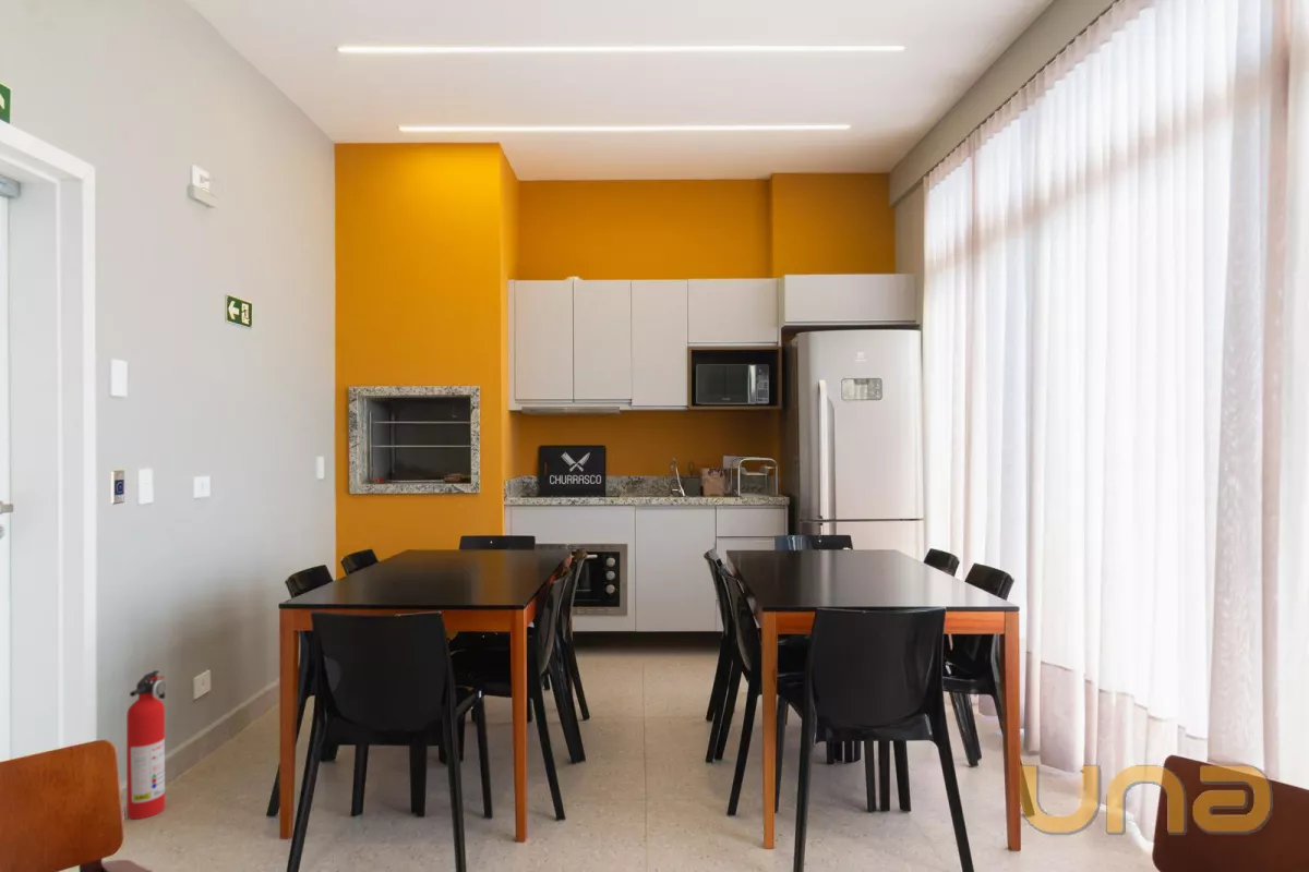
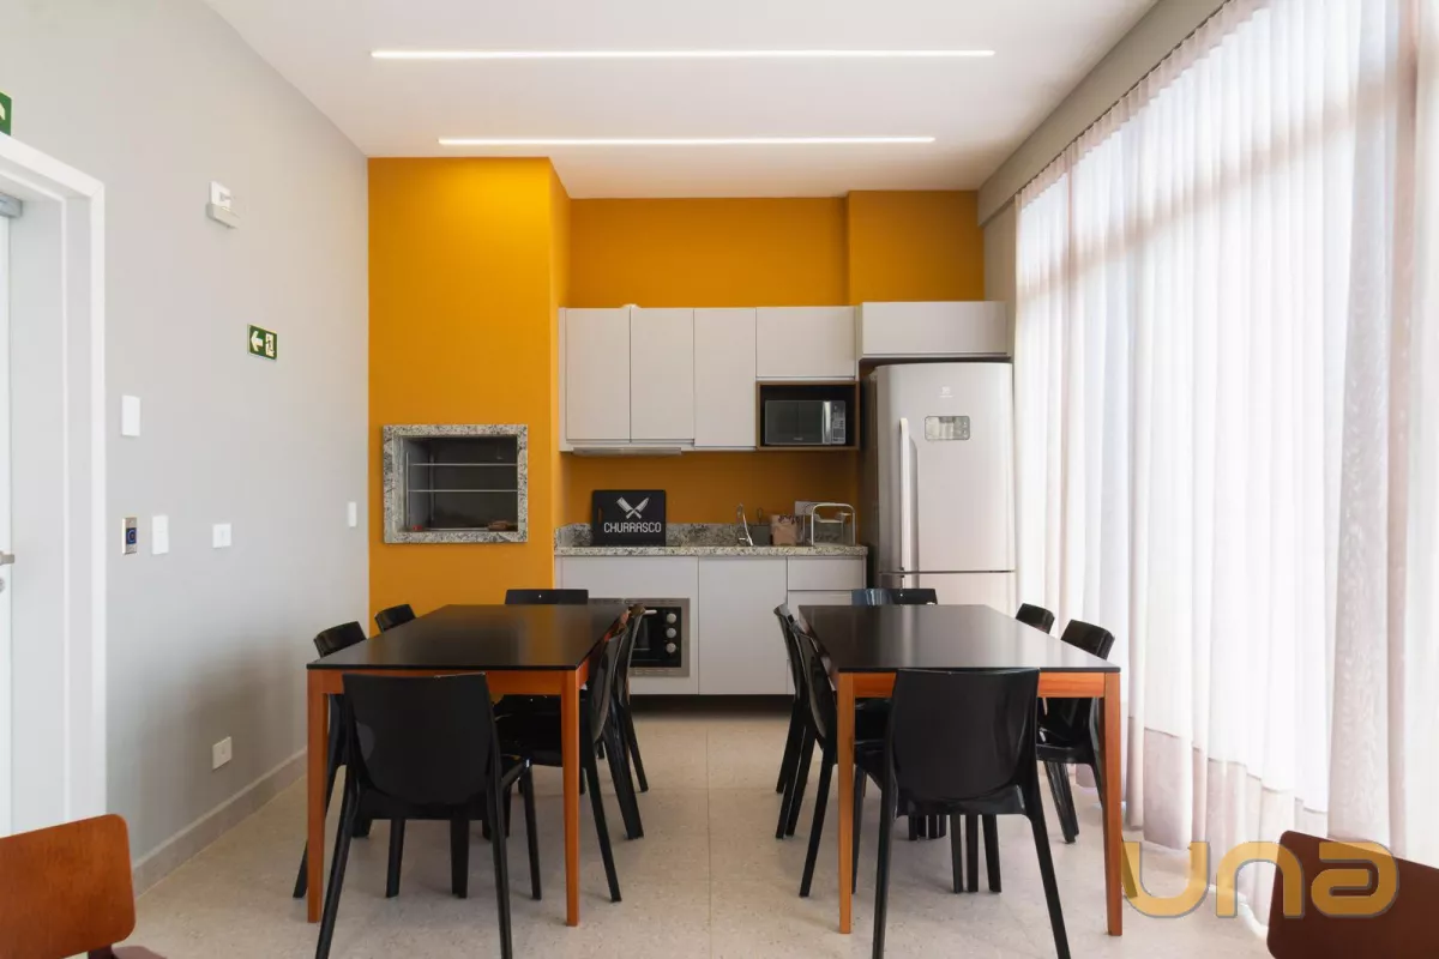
- fire extinguisher [125,669,167,820]
